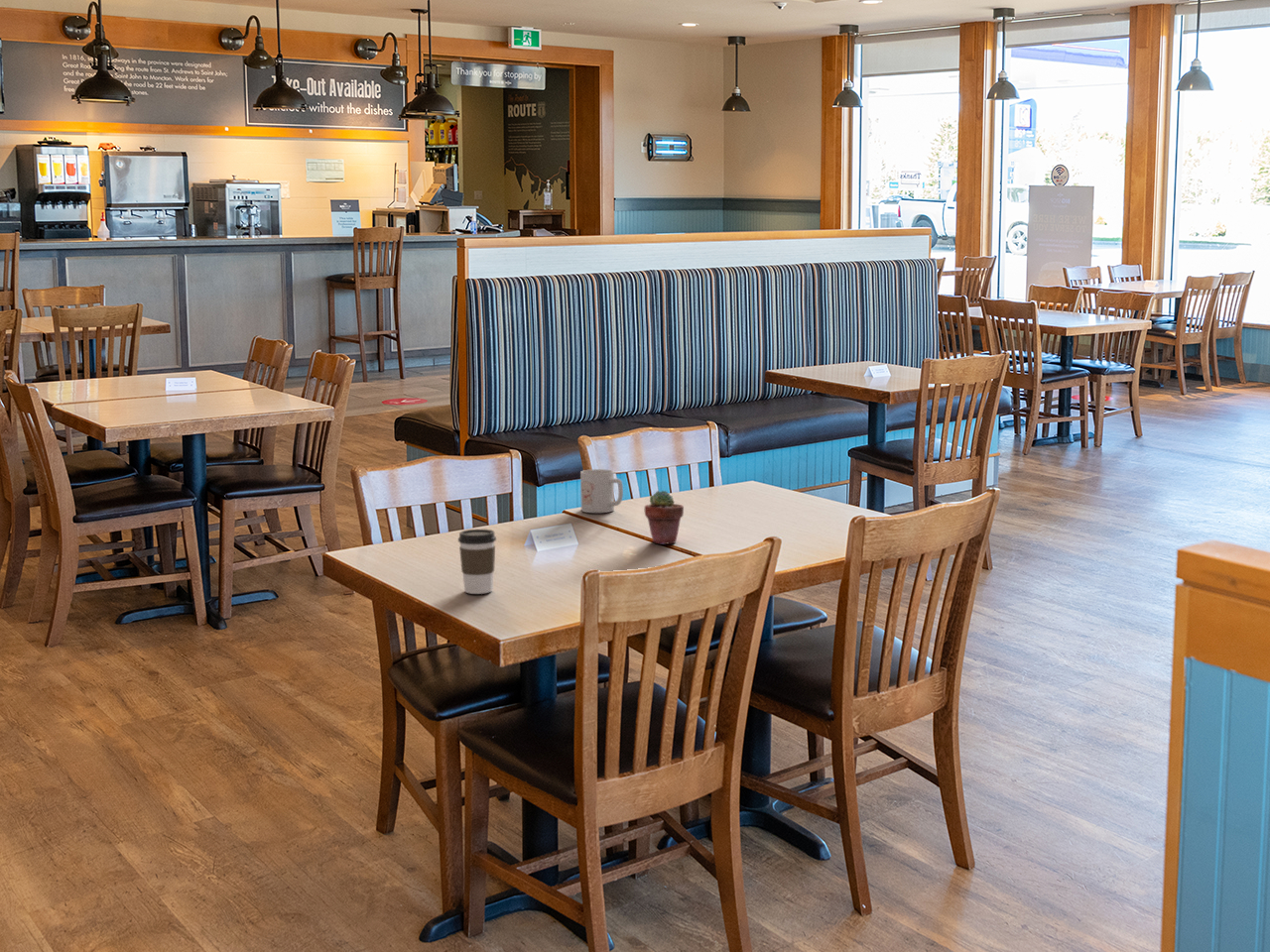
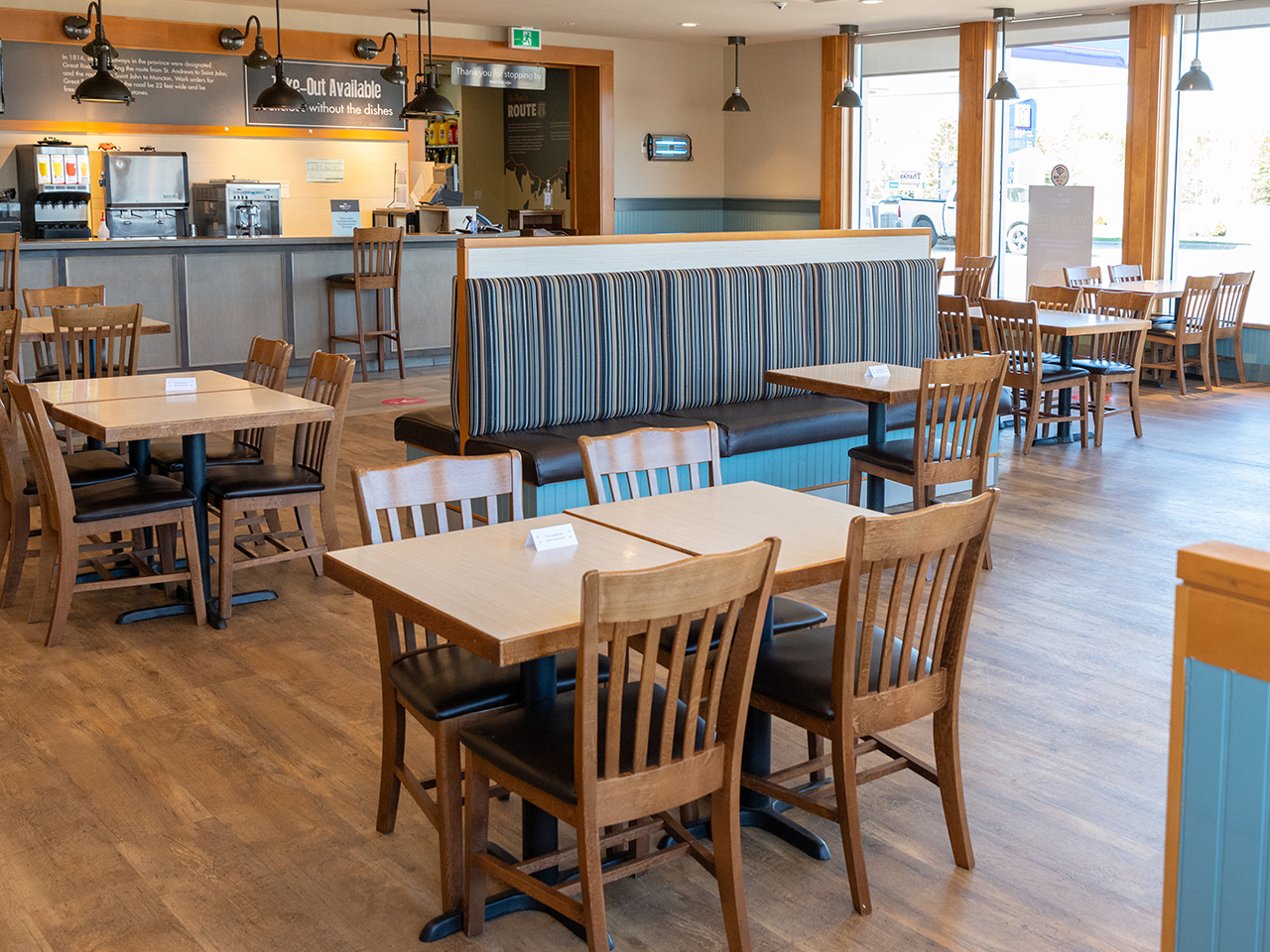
- potted succulent [644,490,685,545]
- mug [579,468,624,514]
- coffee cup [457,529,497,595]
